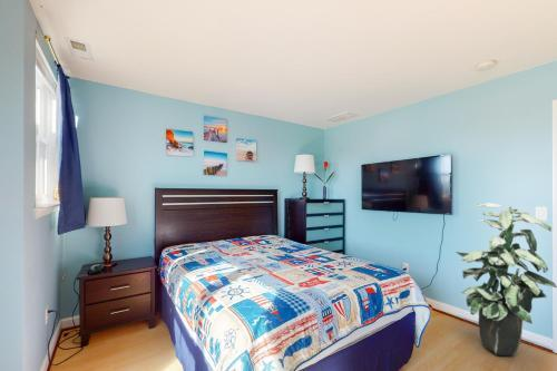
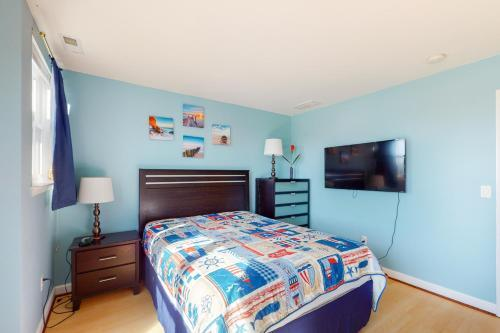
- indoor plant [455,202,557,358]
